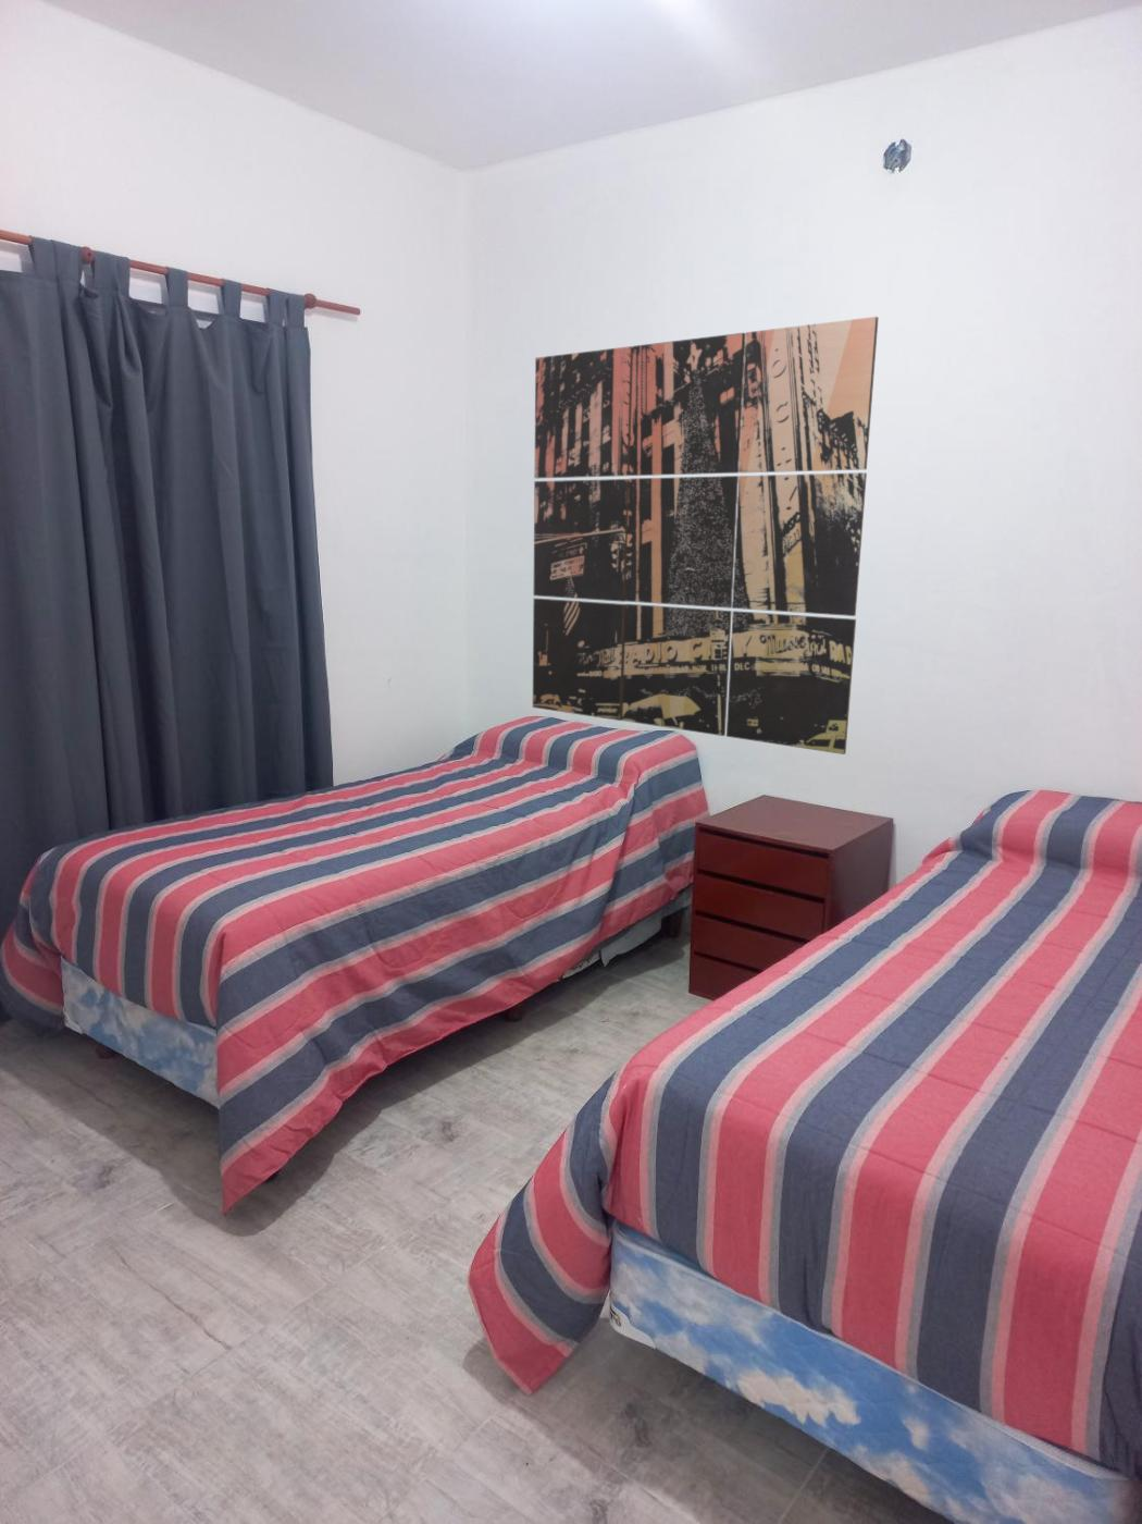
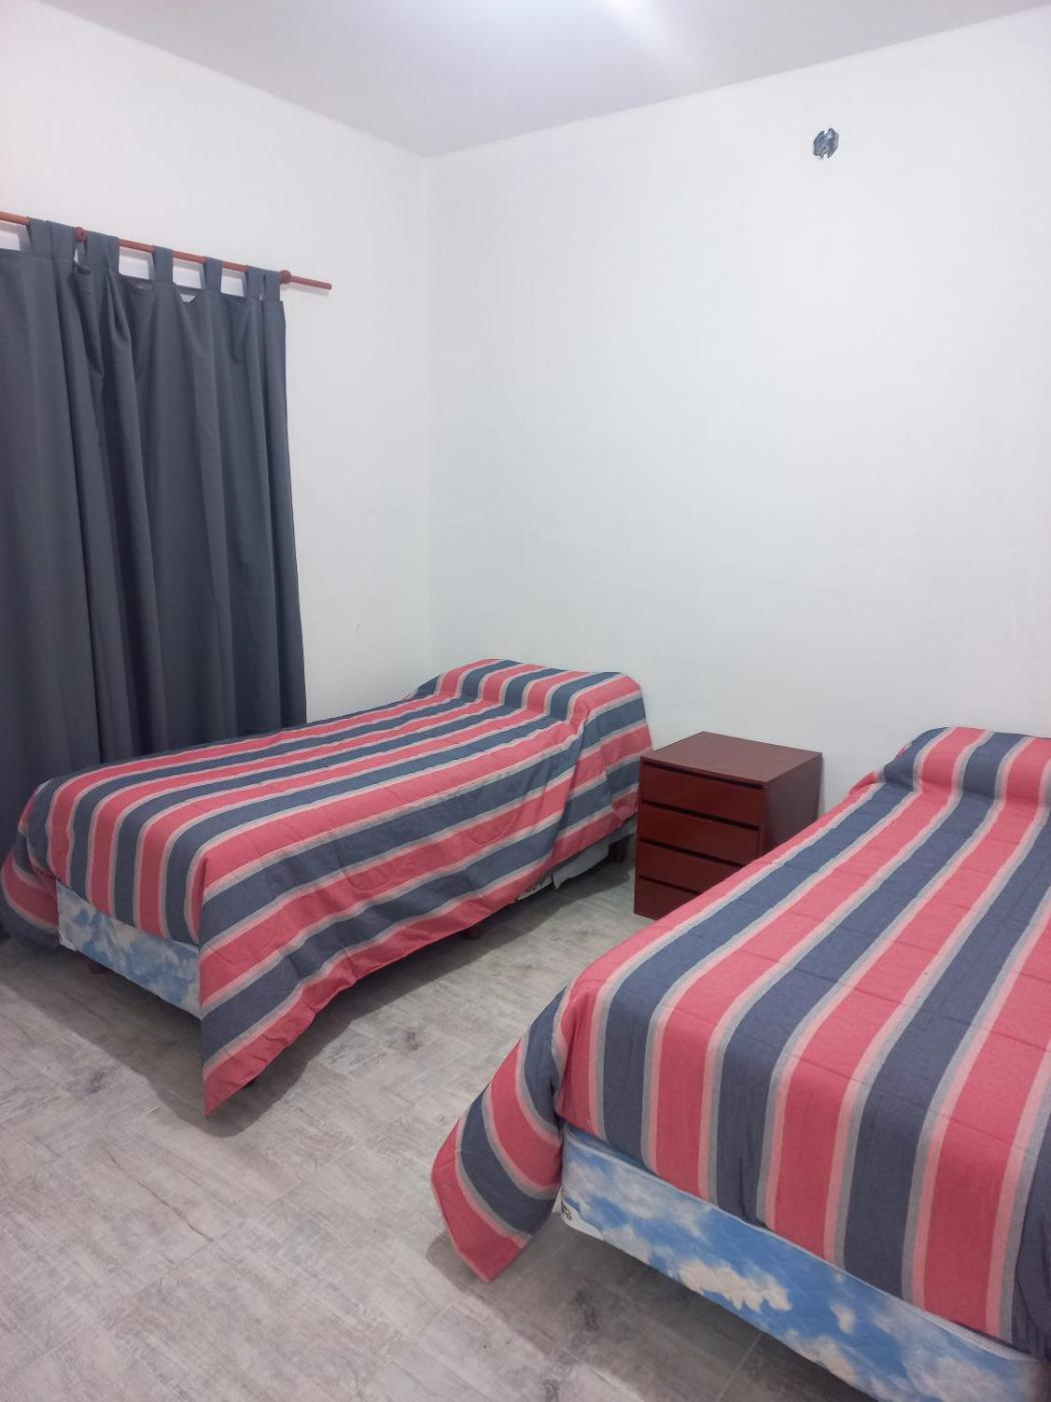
- wall art [531,316,879,756]
